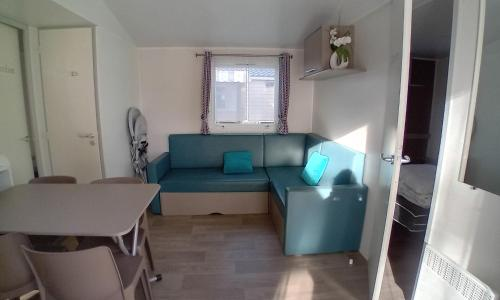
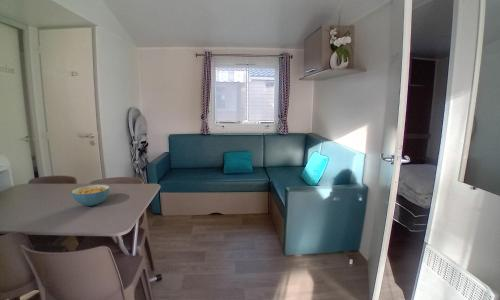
+ cereal bowl [71,184,110,207]
